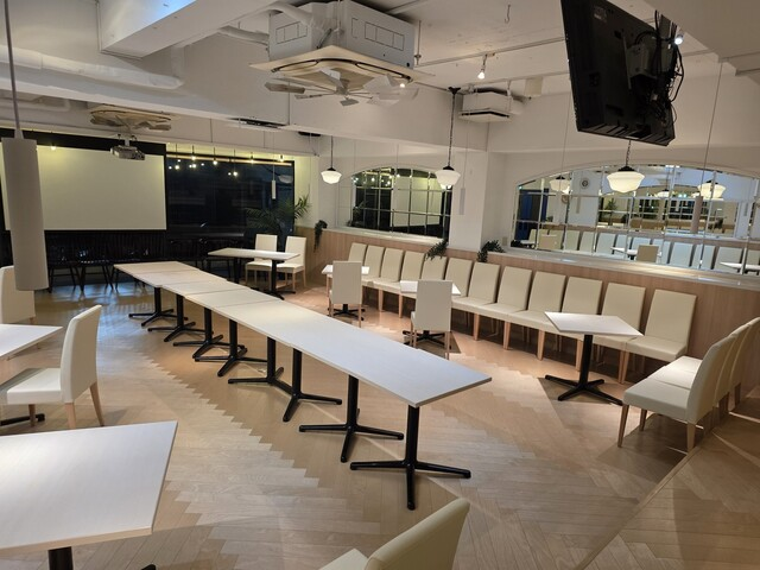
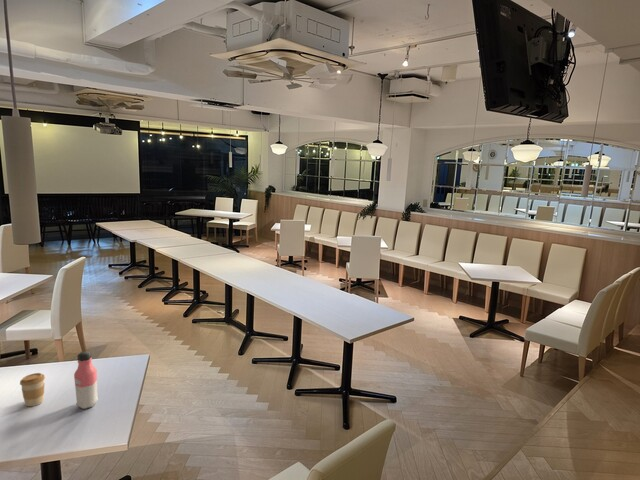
+ water bottle [73,350,99,410]
+ coffee cup [19,372,46,407]
